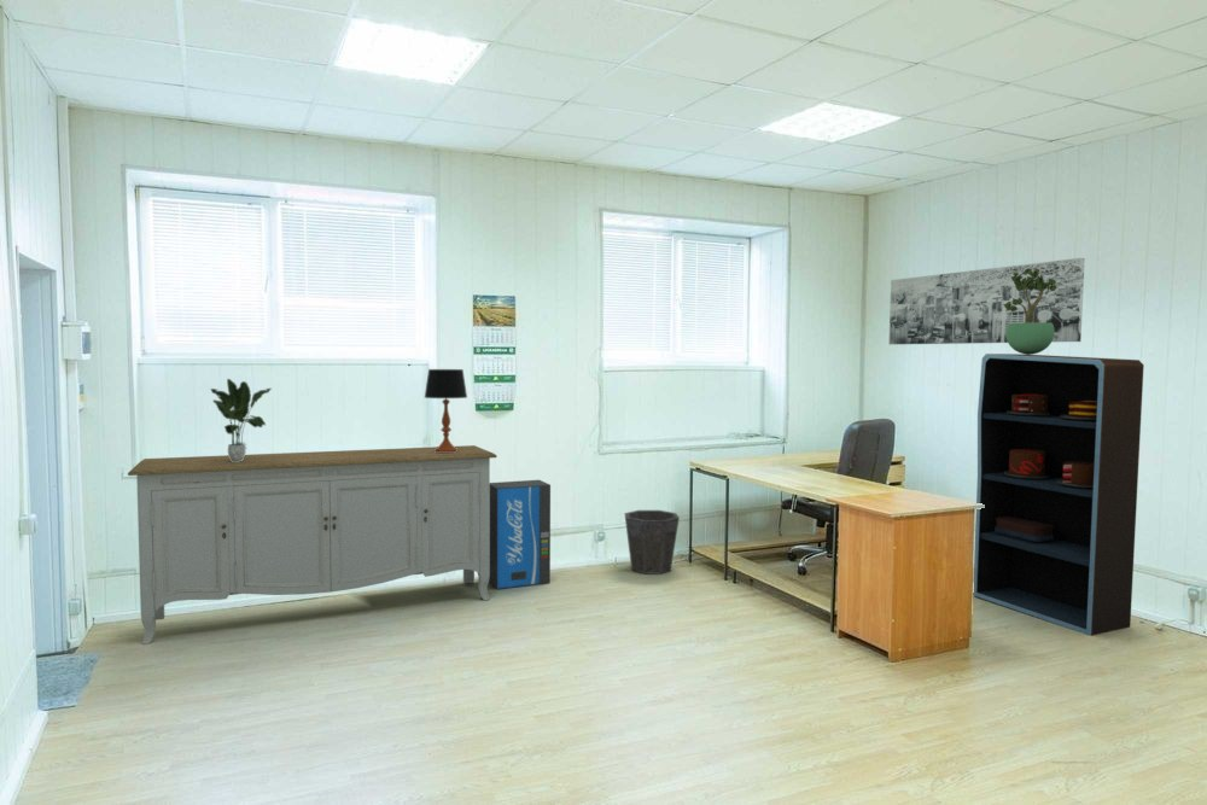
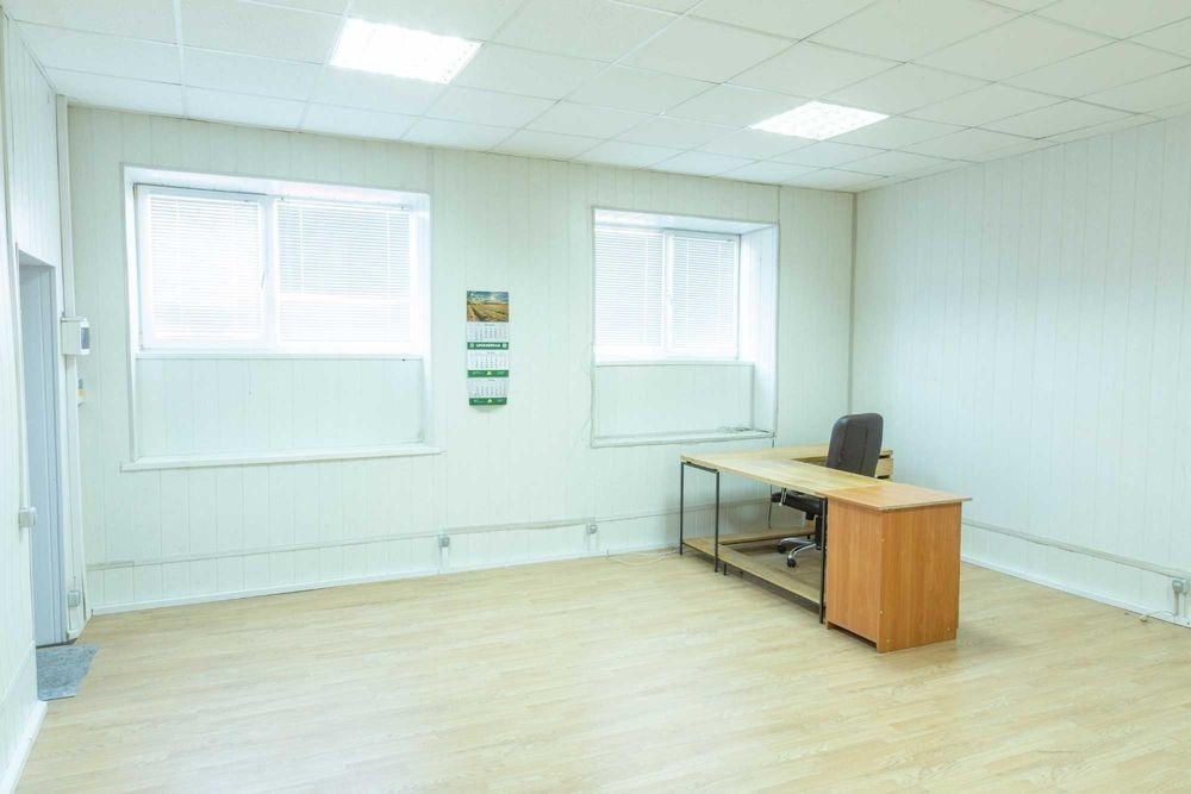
- sideboard [127,444,498,646]
- air purifier [489,479,552,590]
- potted plant [1003,268,1056,355]
- potted plant [209,378,273,462]
- waste bin [623,509,681,576]
- table lamp [424,368,468,453]
- wall art [888,257,1086,345]
- bookshelf [972,352,1145,637]
